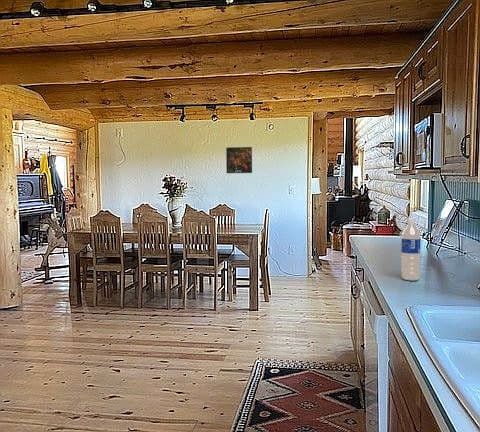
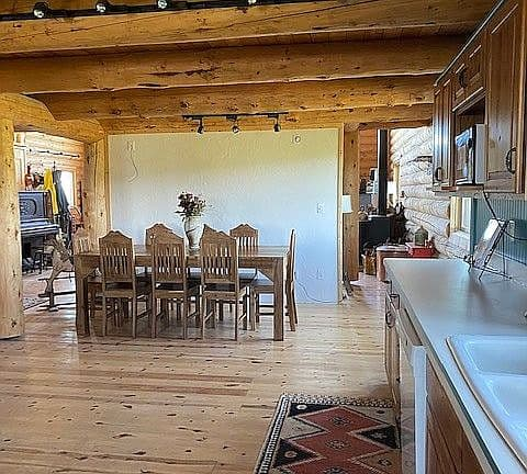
- water bottle [400,218,422,282]
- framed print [225,146,253,174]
